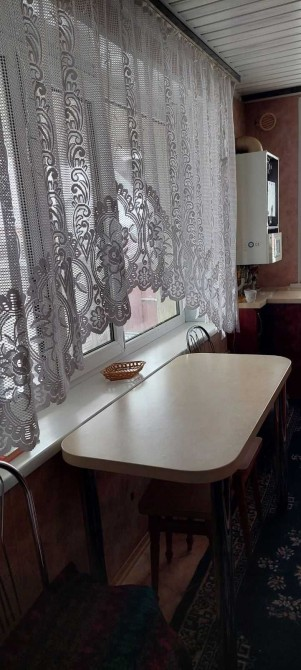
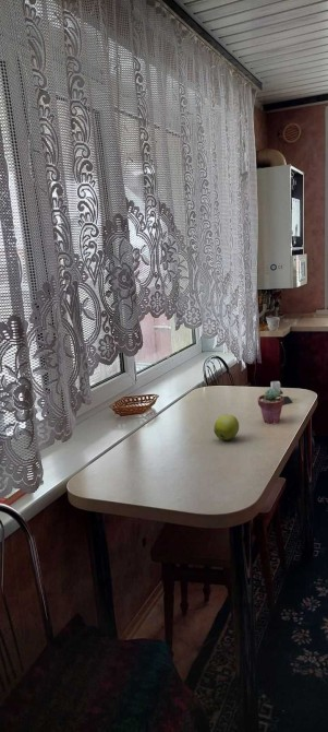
+ apple [212,413,240,441]
+ architectural model [270,380,294,406]
+ potted succulent [257,388,284,425]
